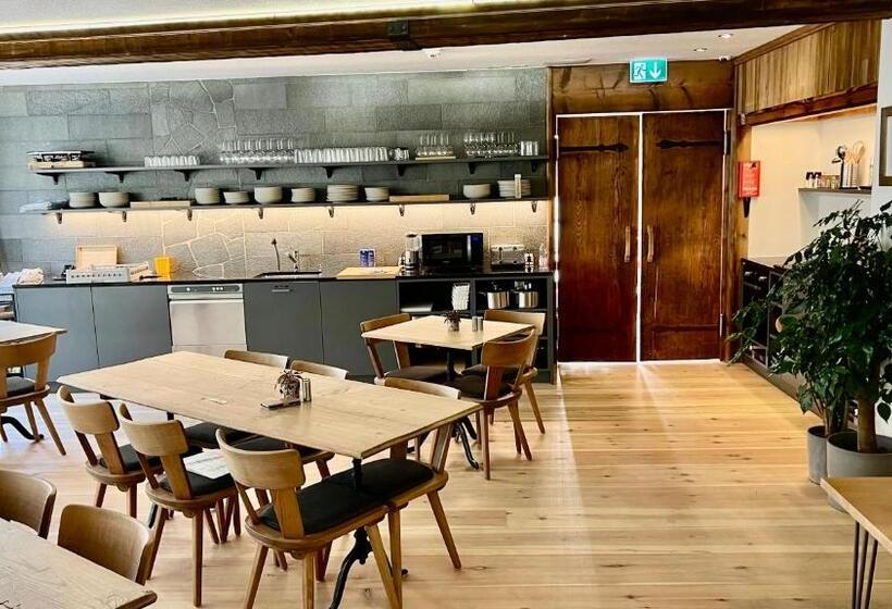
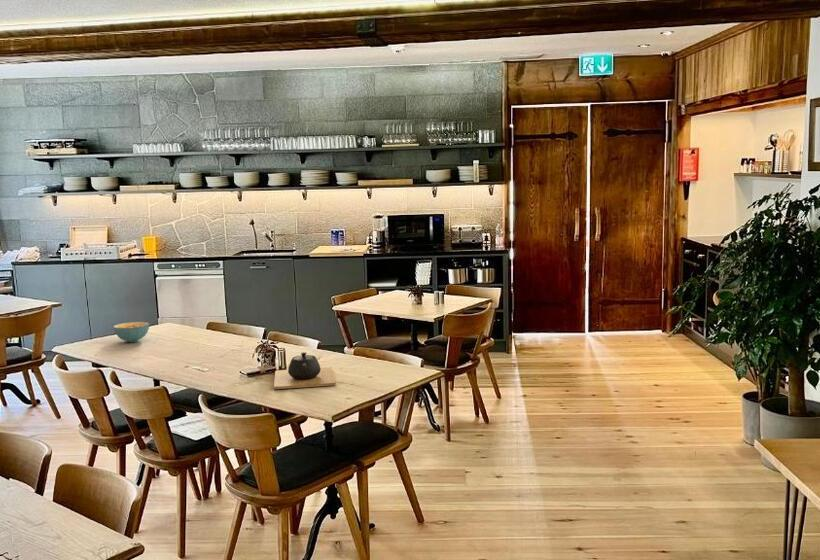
+ cereal bowl [112,321,150,343]
+ teapot [273,351,337,390]
